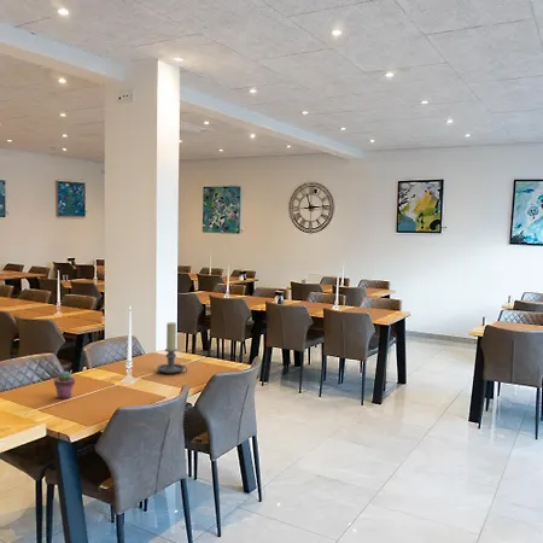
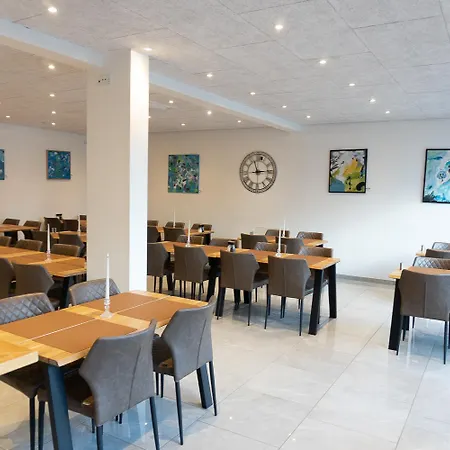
- candle holder [156,321,188,374]
- potted succulent [53,370,76,399]
